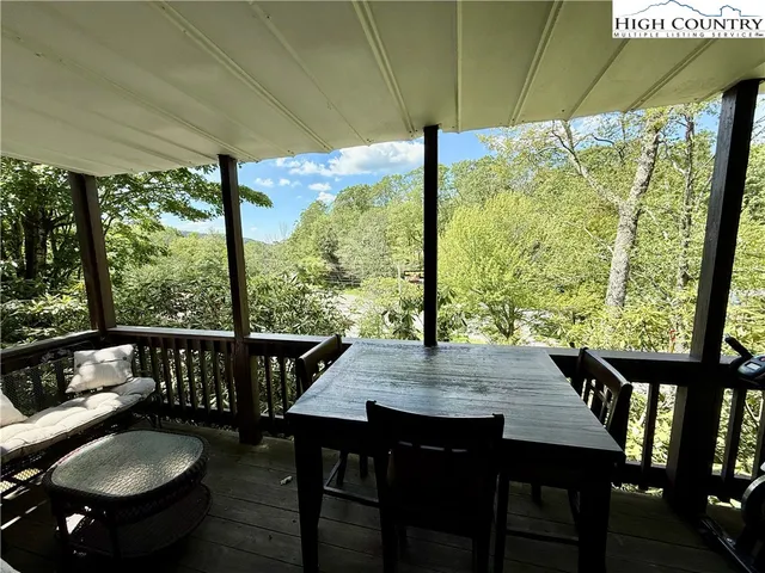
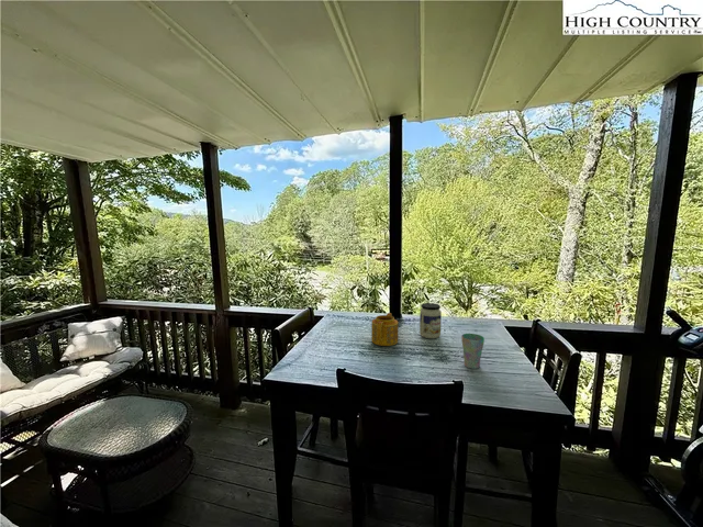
+ teapot [370,312,399,347]
+ cup [460,333,486,370]
+ jar [419,302,443,339]
